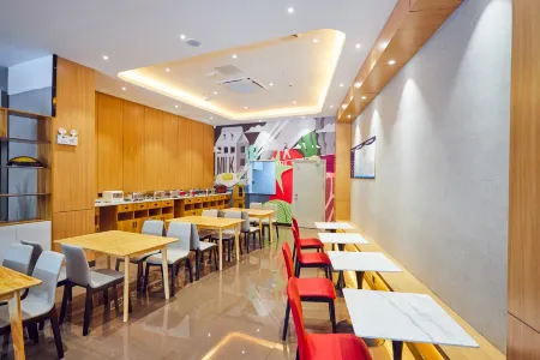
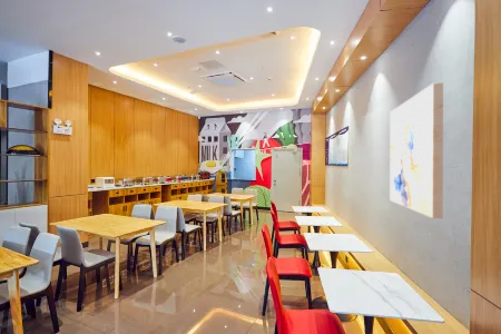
+ wall art [389,81,444,220]
